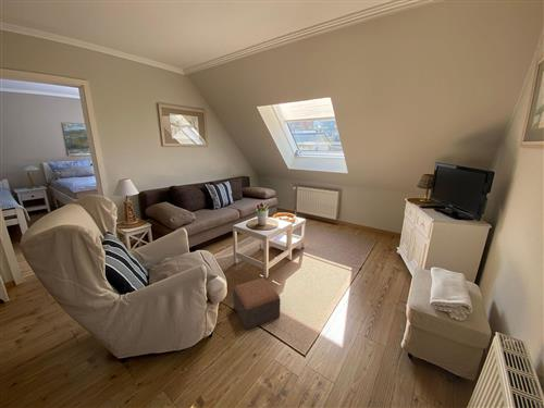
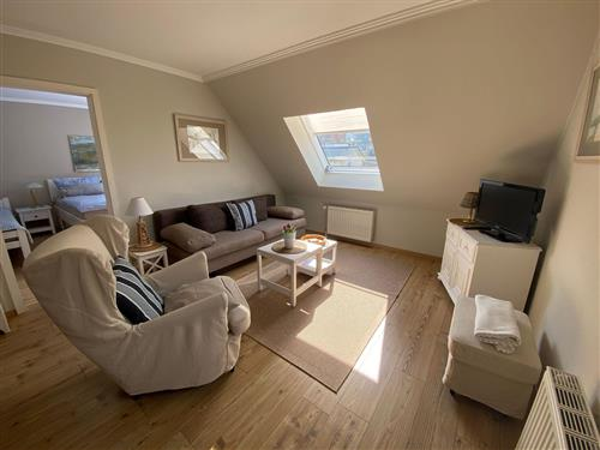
- footstool [232,277,281,331]
